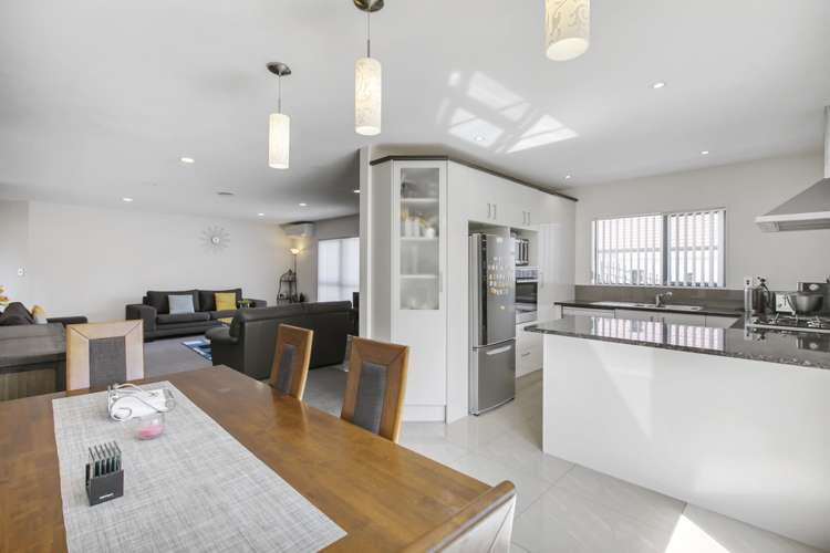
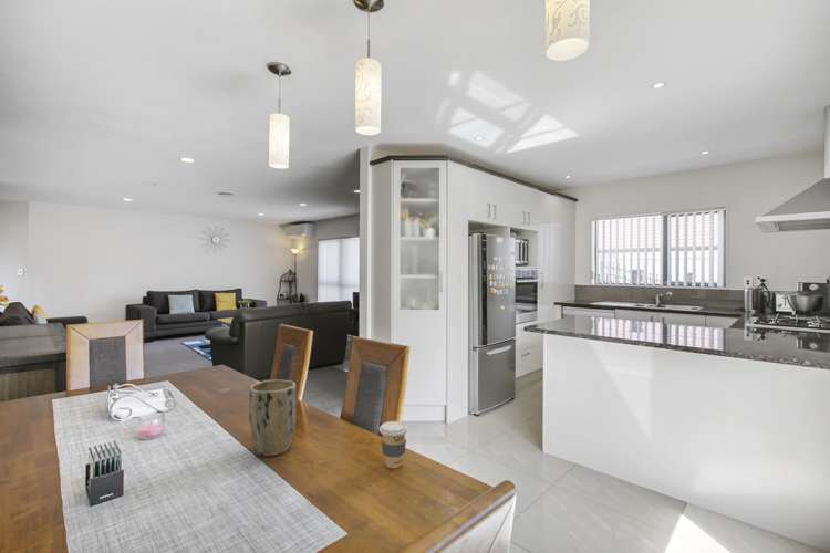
+ coffee cup [378,420,409,469]
+ plant pot [248,379,298,458]
